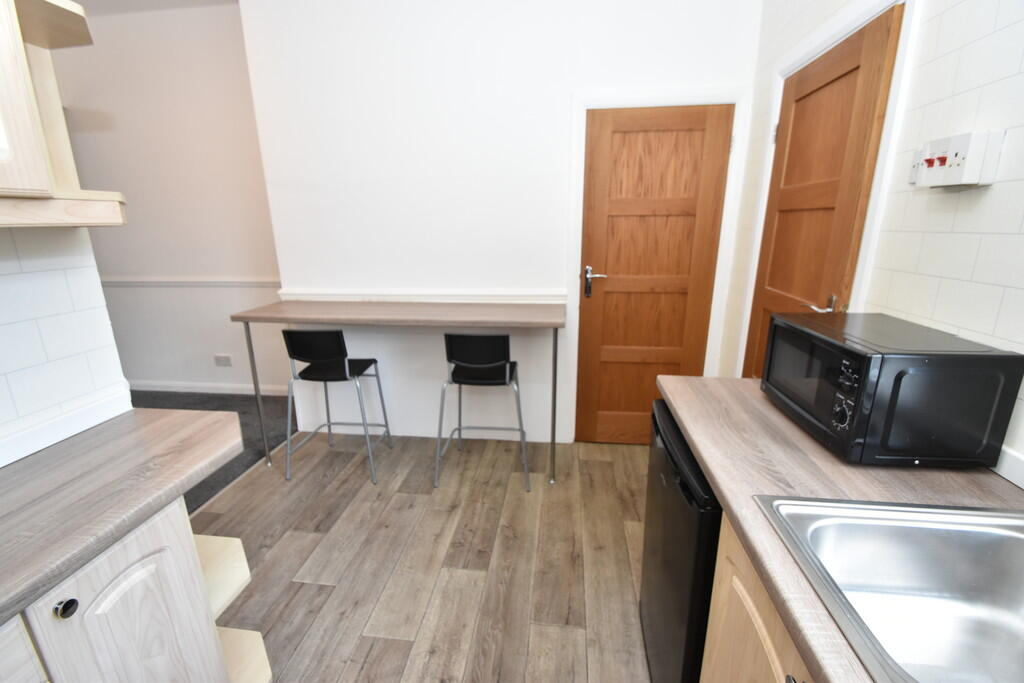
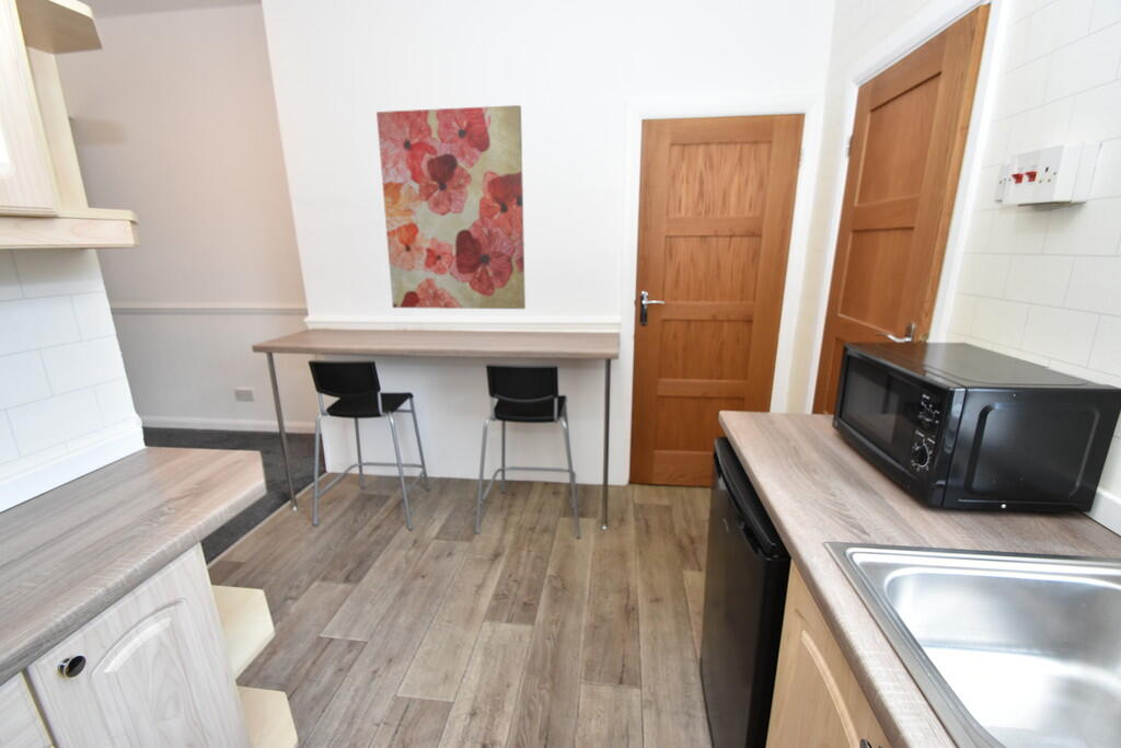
+ wall art [375,104,527,310]
